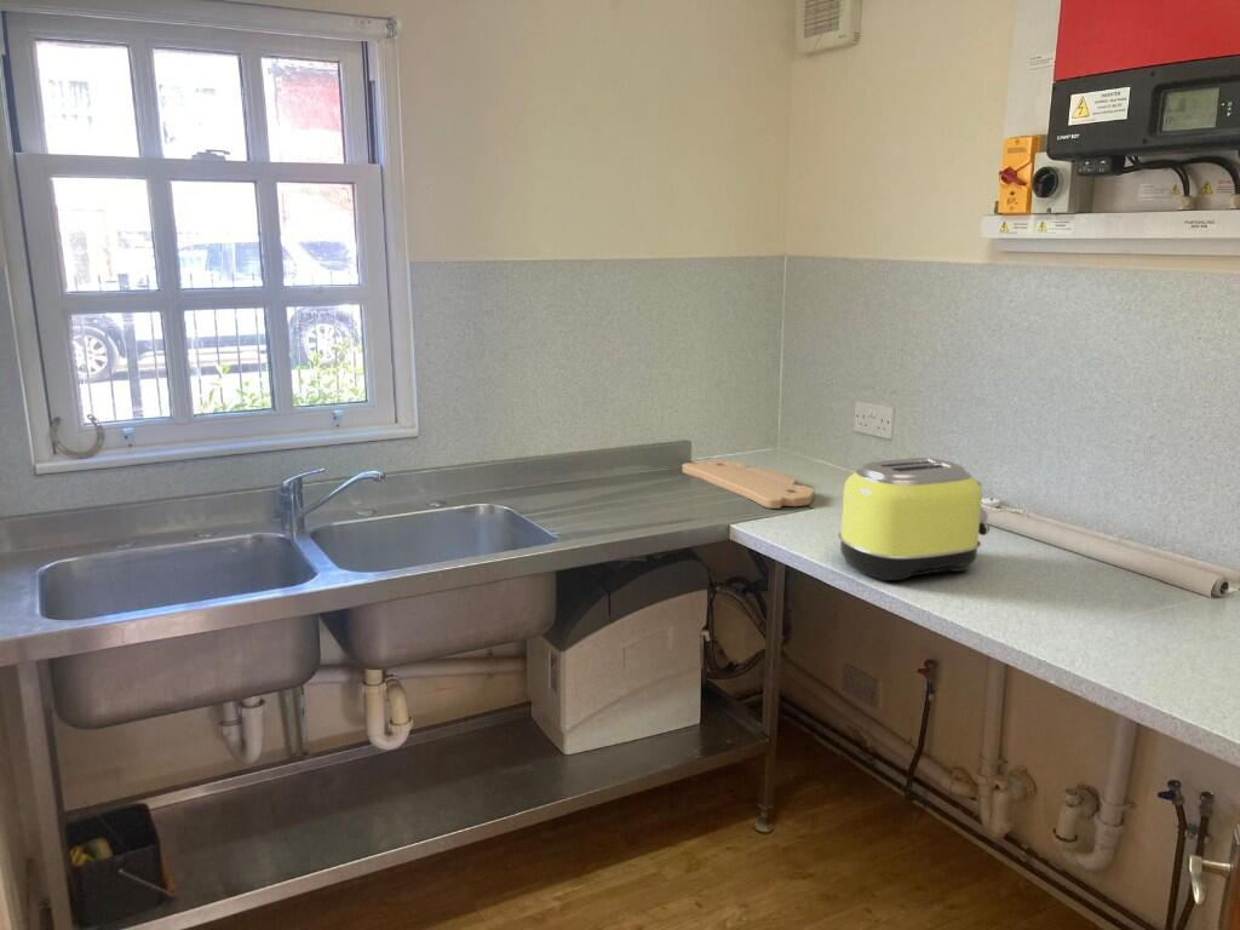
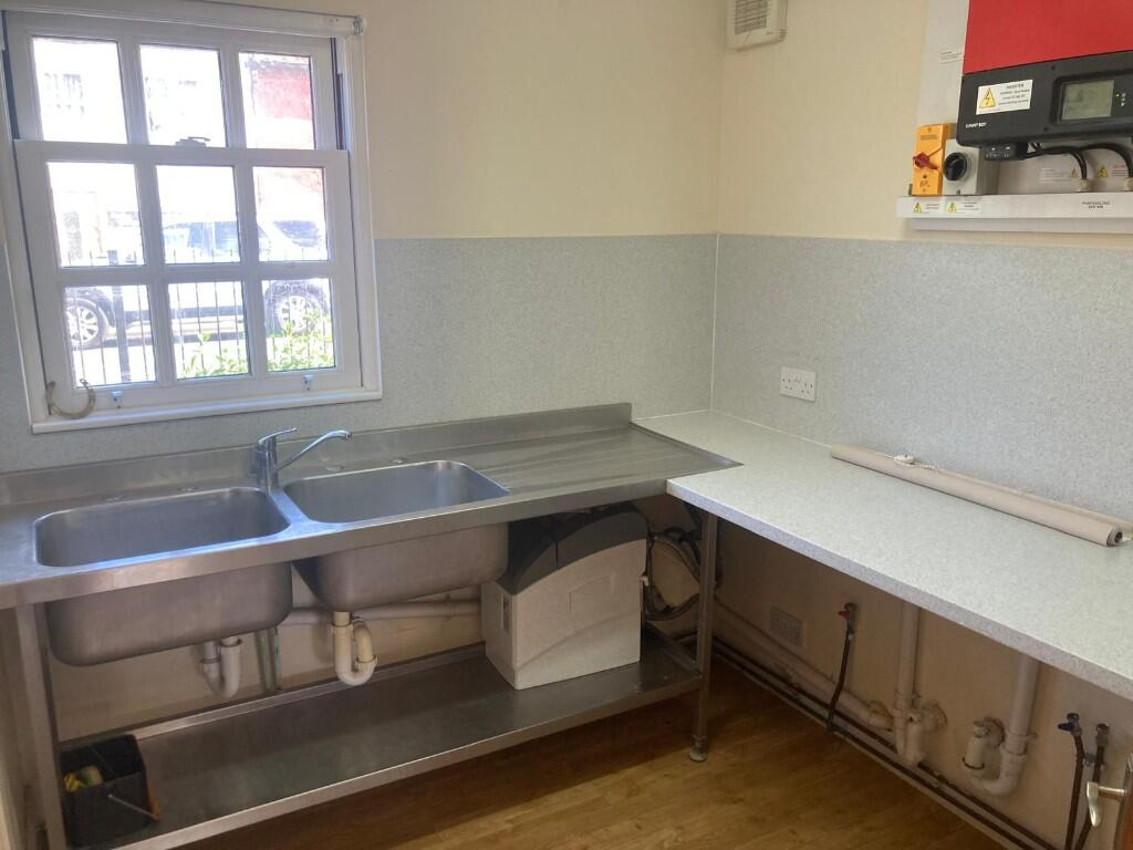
- cutting board [681,459,816,510]
- toaster [837,457,991,582]
